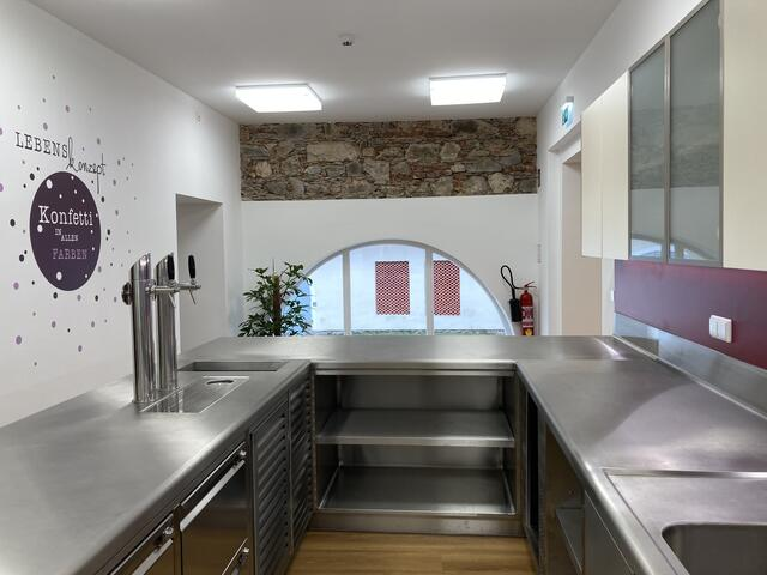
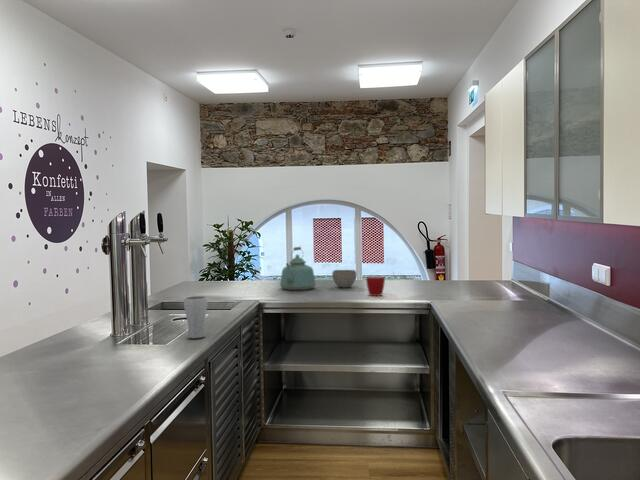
+ drinking glass [183,295,208,339]
+ bowl [331,269,357,289]
+ kettle [279,246,317,291]
+ mug [365,275,386,297]
